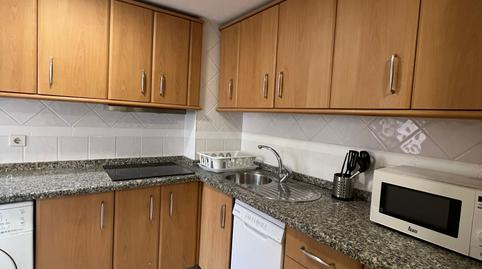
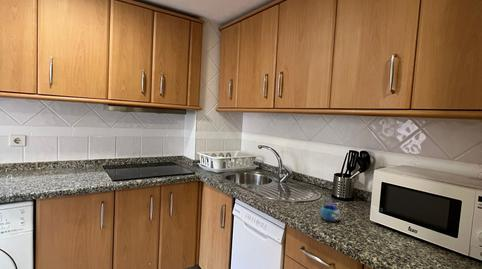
+ mug [320,199,341,223]
